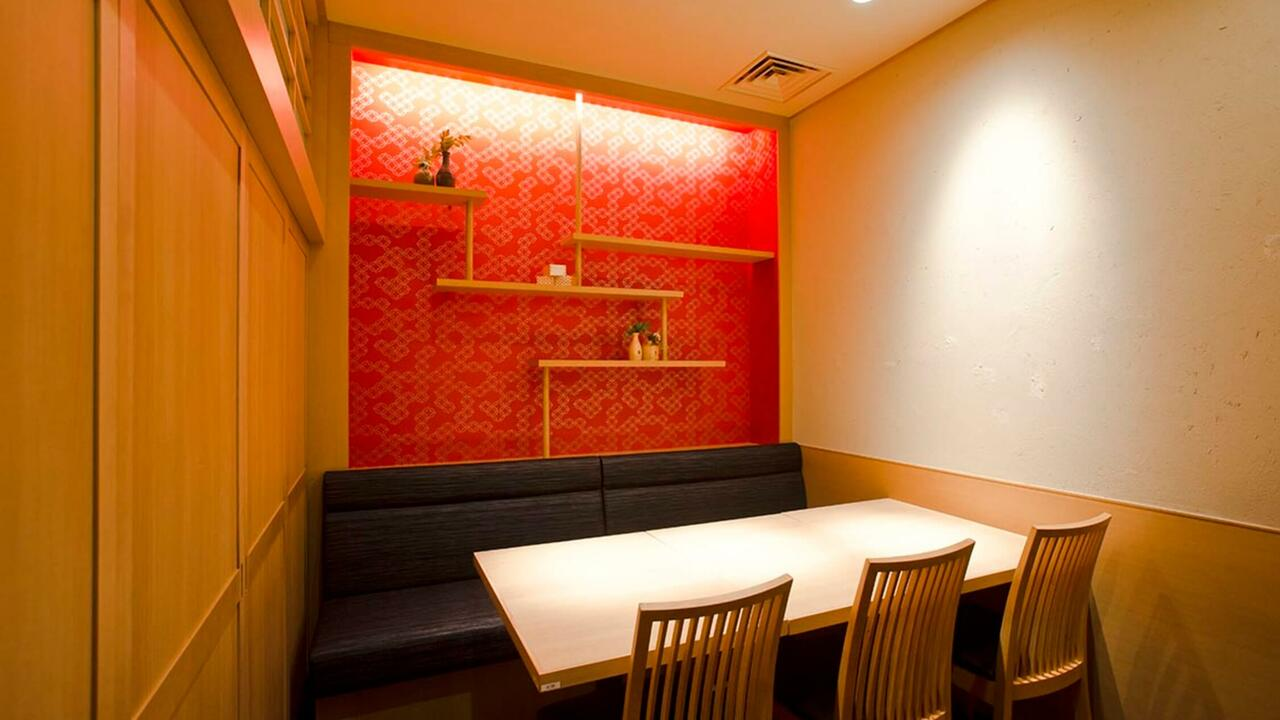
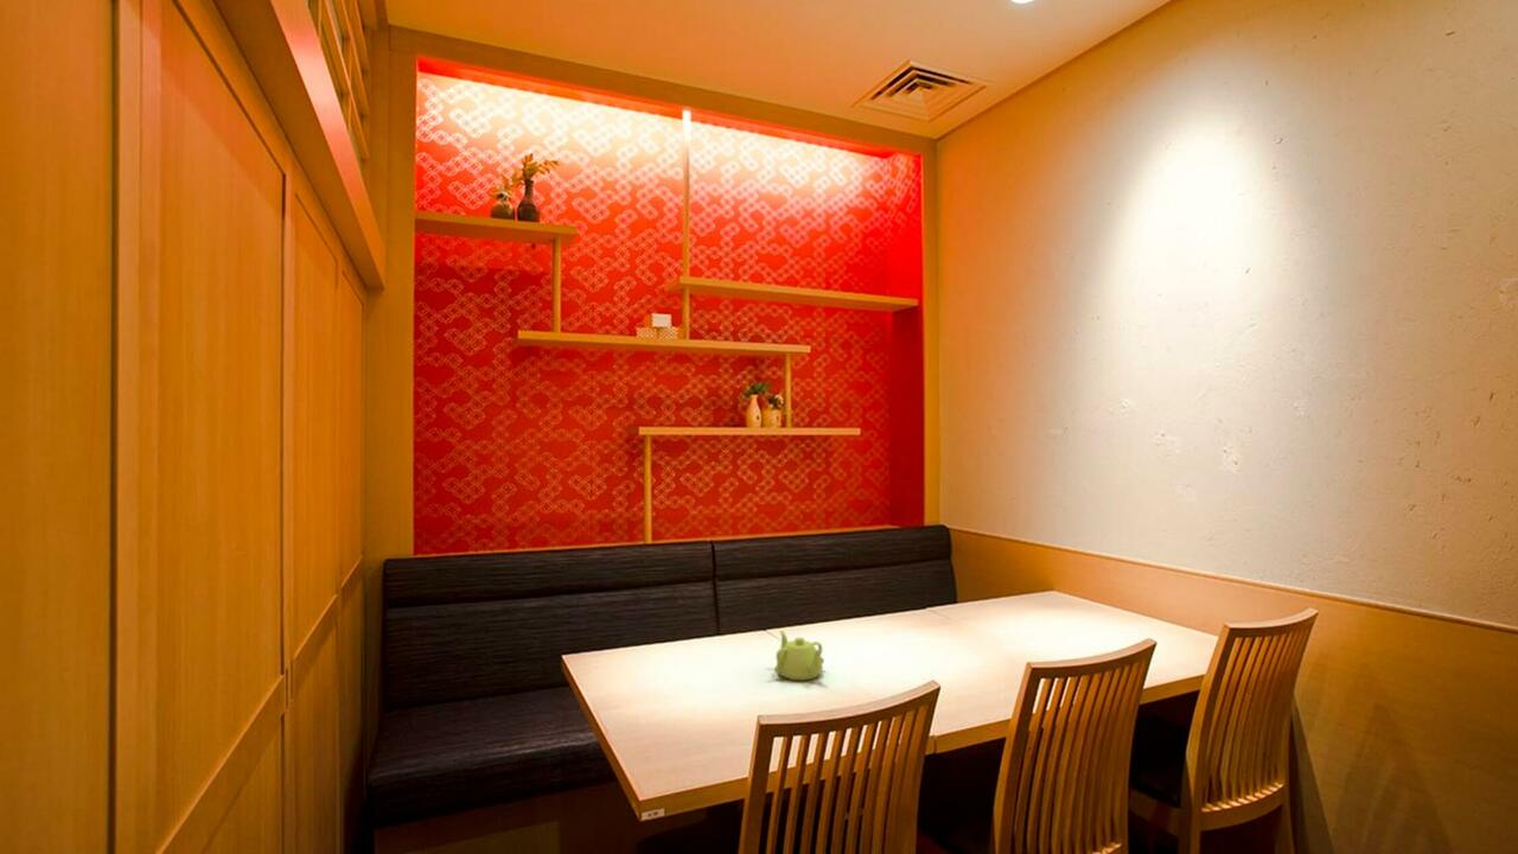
+ teapot [773,630,825,682]
